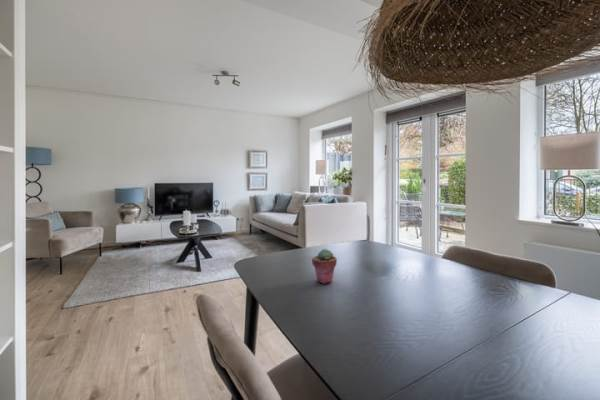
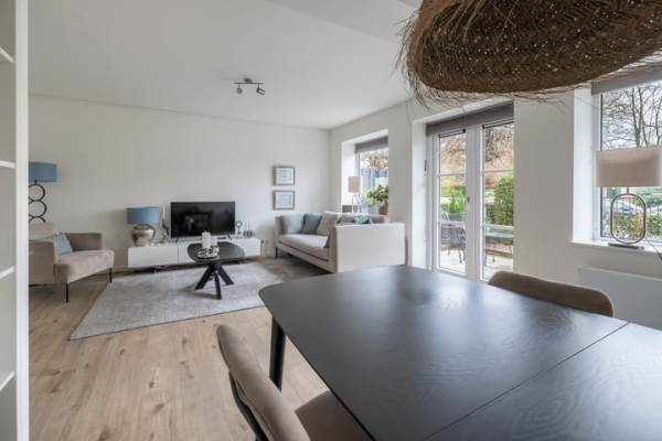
- potted succulent [311,248,338,284]
